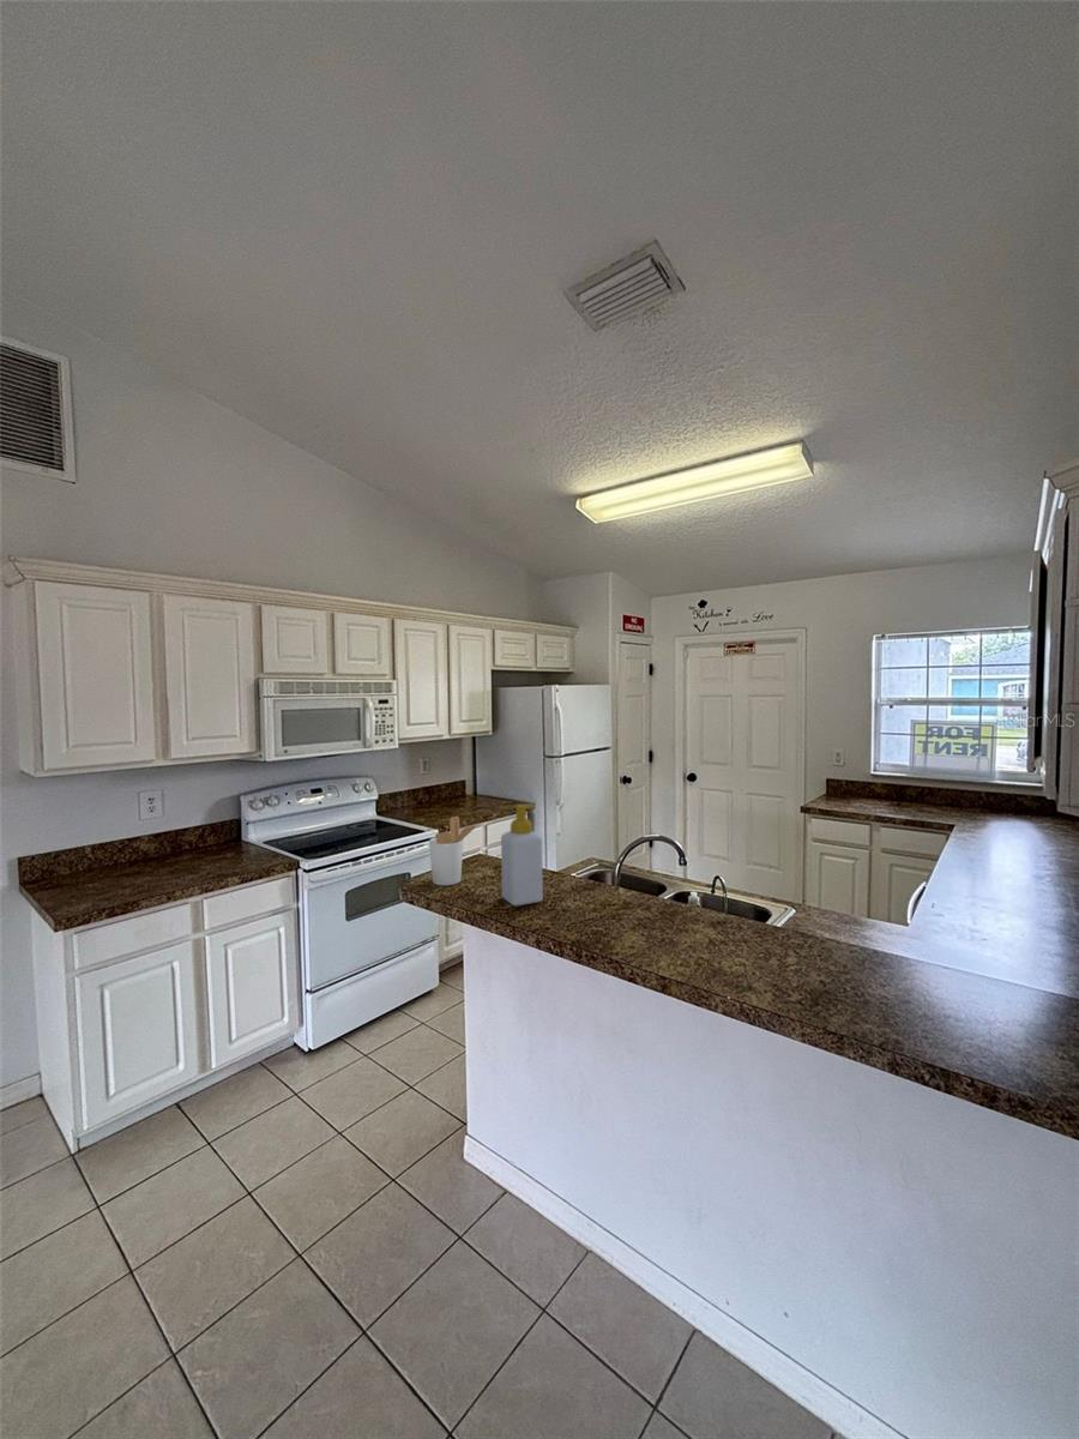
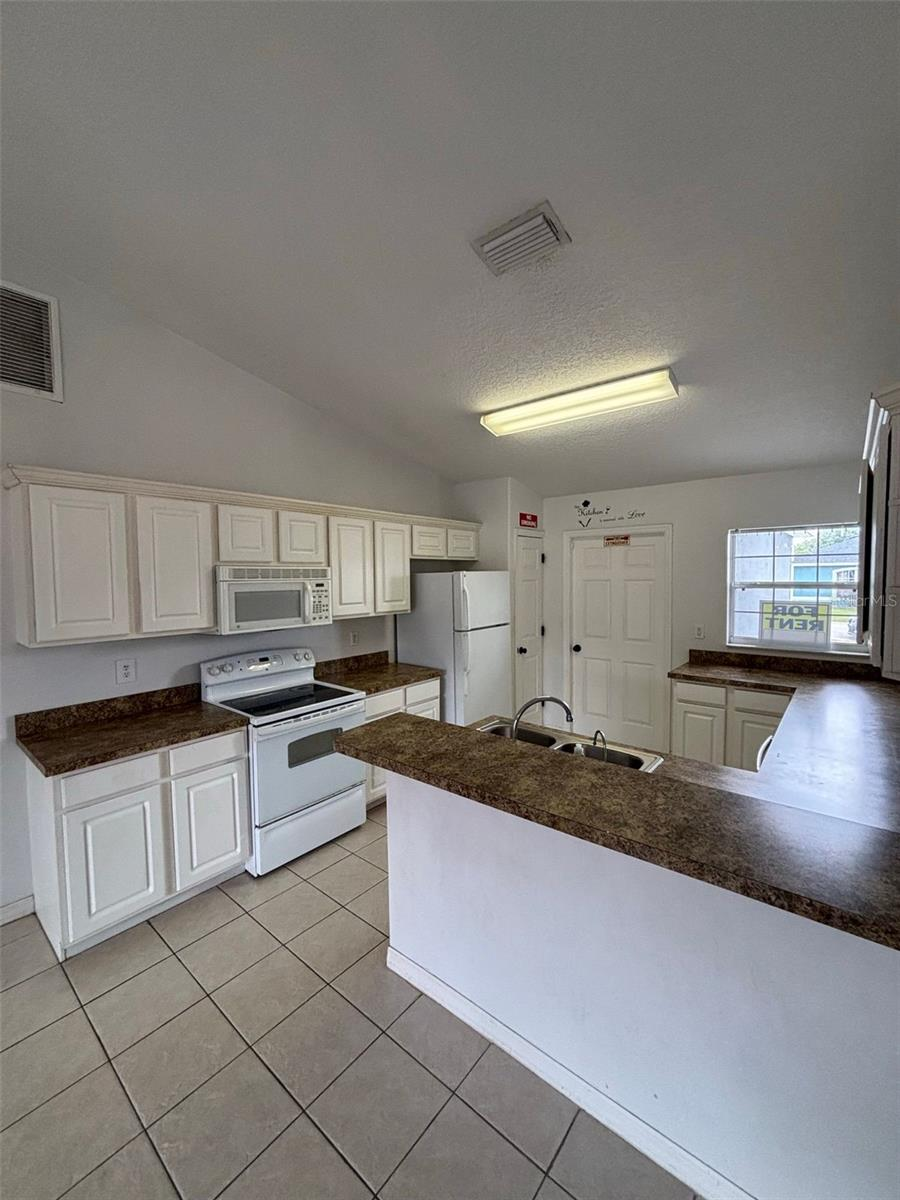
- soap bottle [500,803,544,907]
- utensil holder [428,815,481,886]
